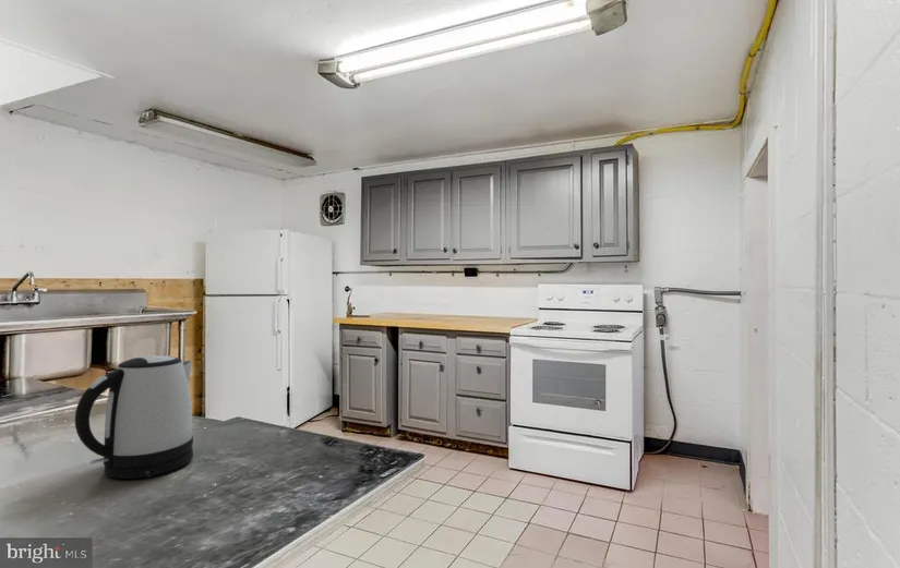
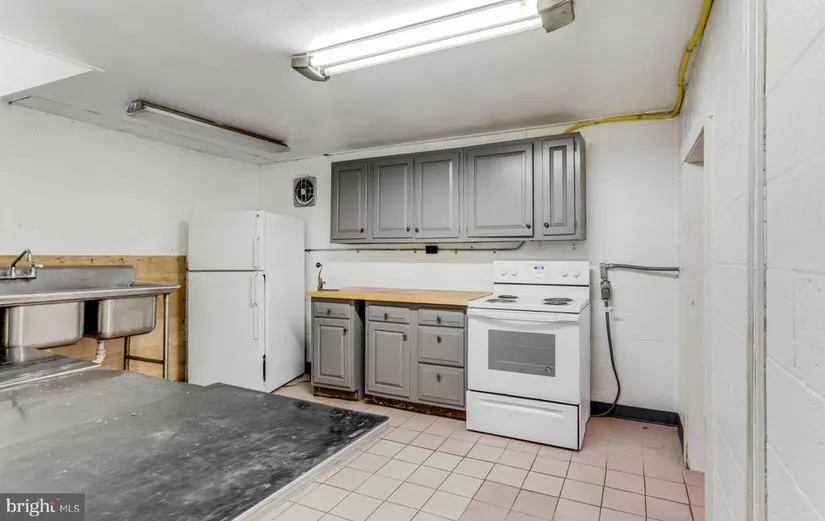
- kettle [74,354,194,480]
